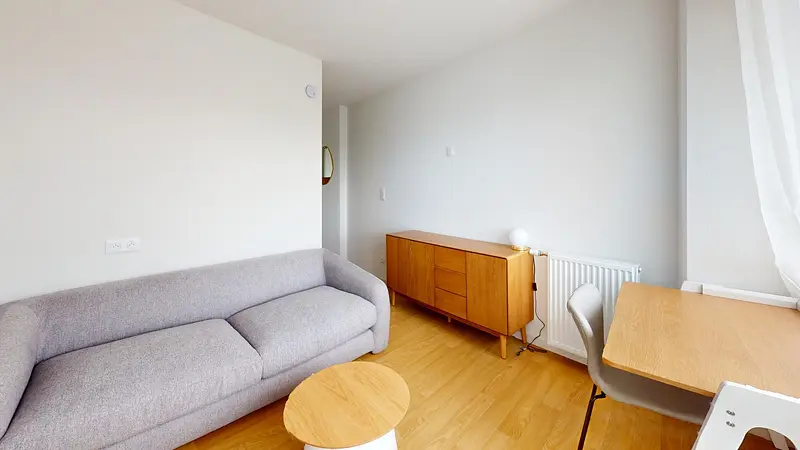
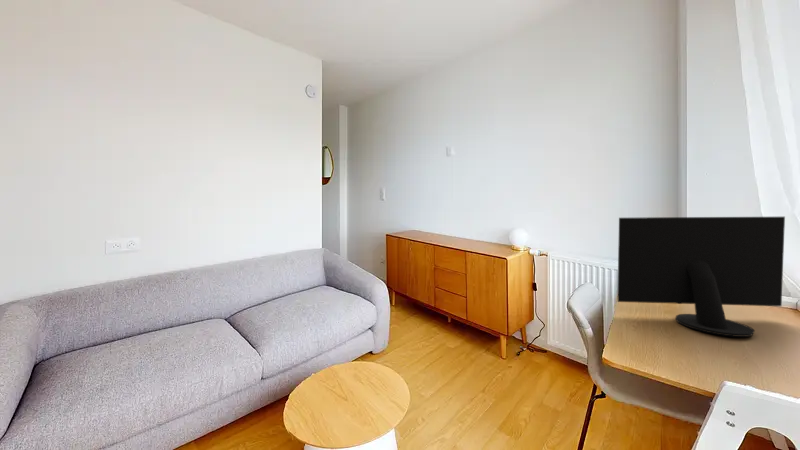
+ computer monitor [616,216,786,338]
